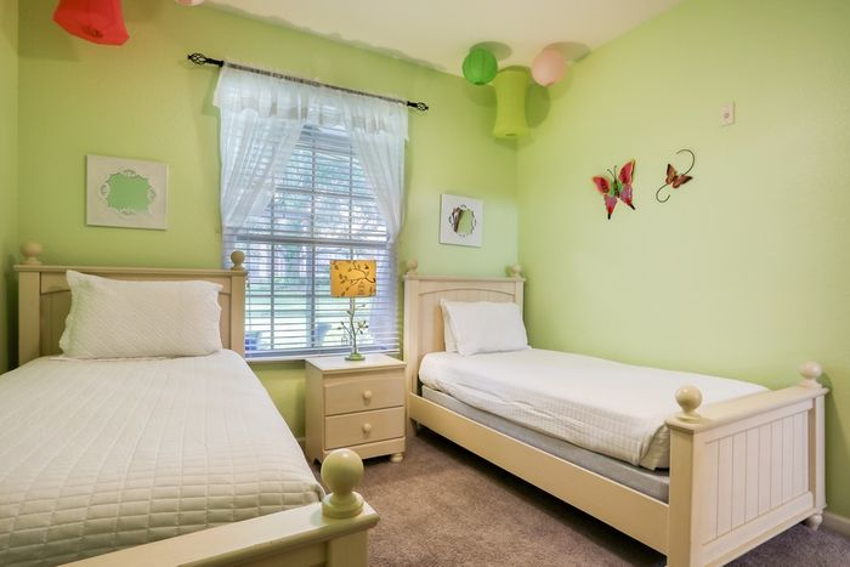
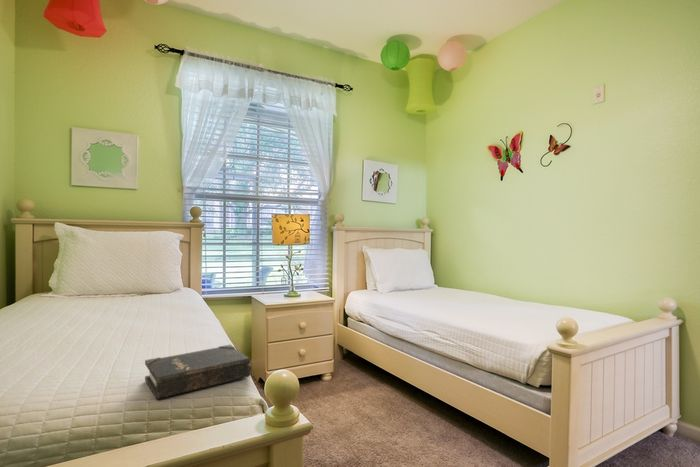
+ hardback book [144,344,252,400]
